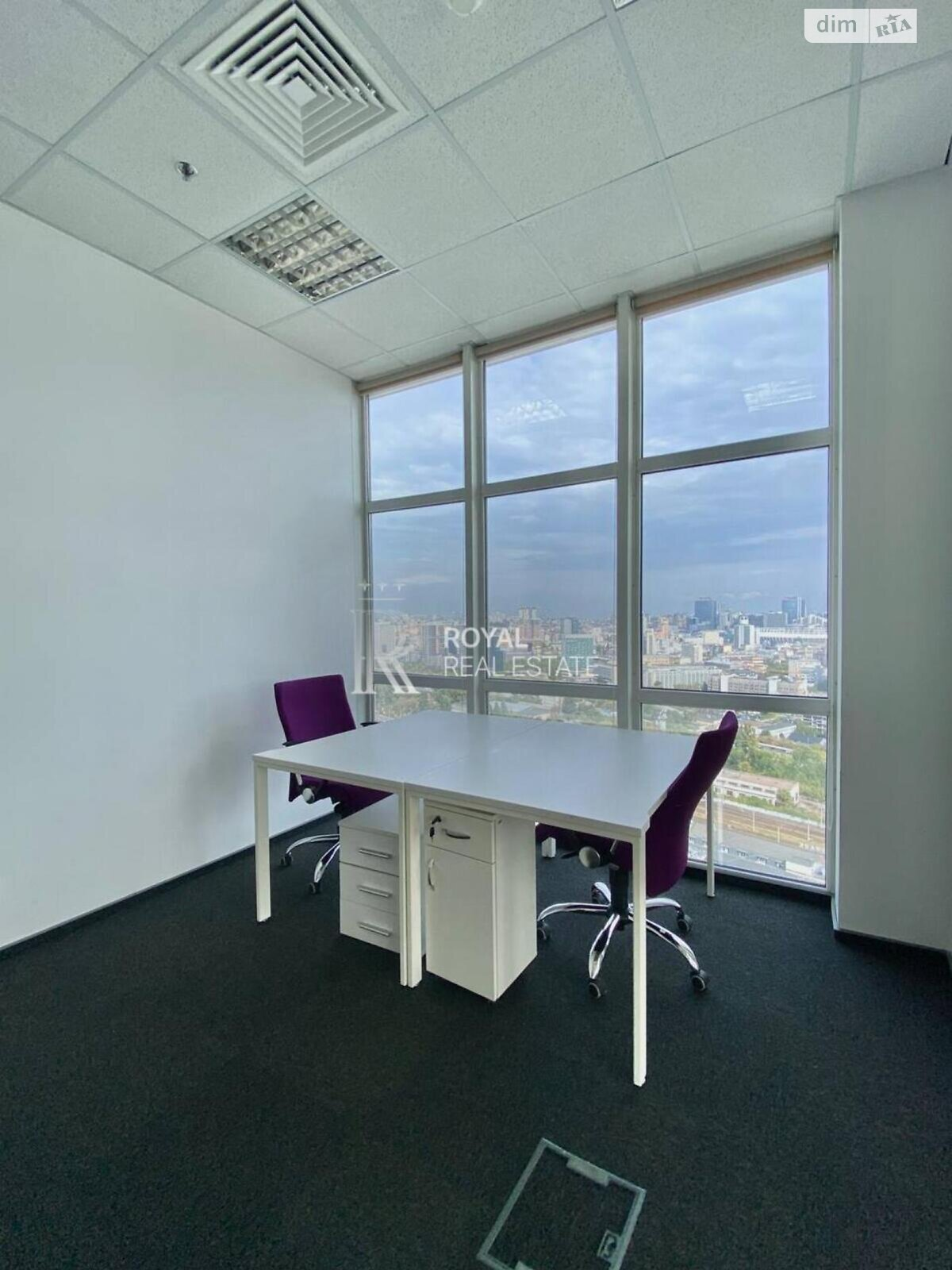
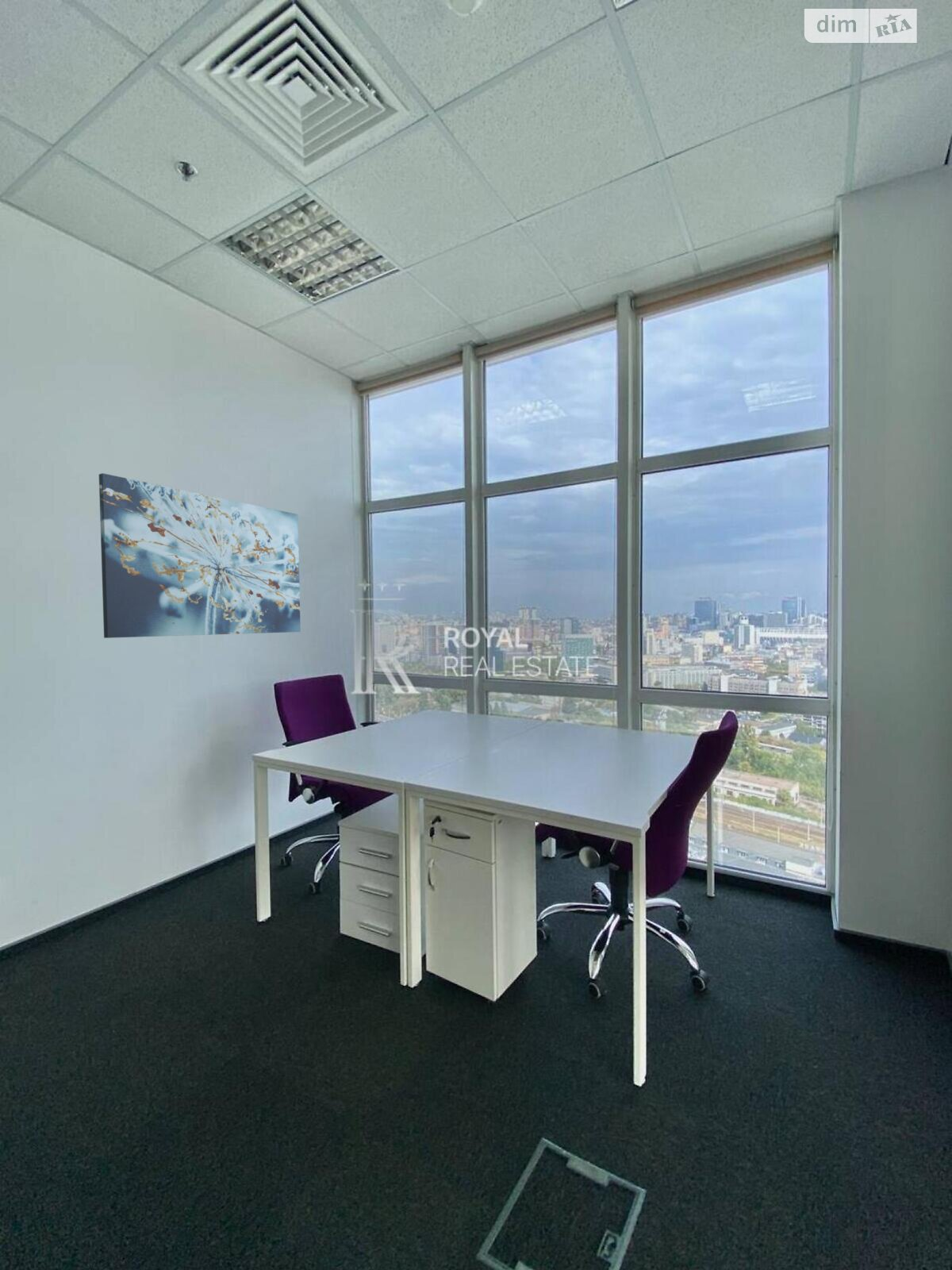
+ wall art [98,472,301,639]
